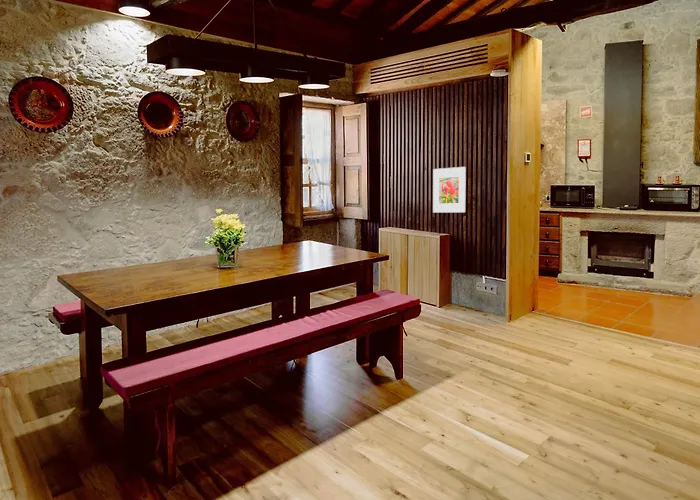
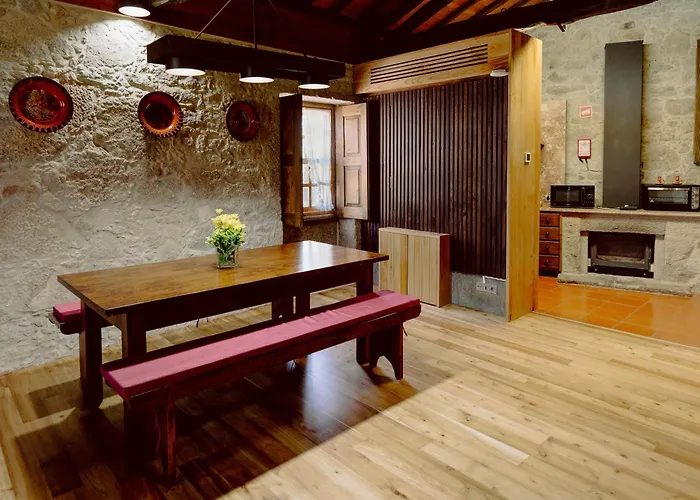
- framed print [432,166,467,213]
